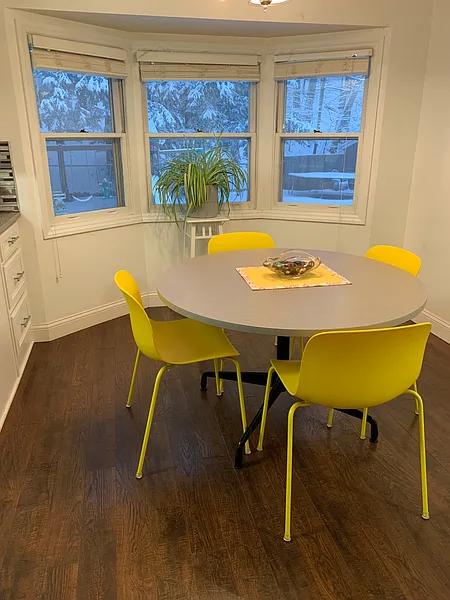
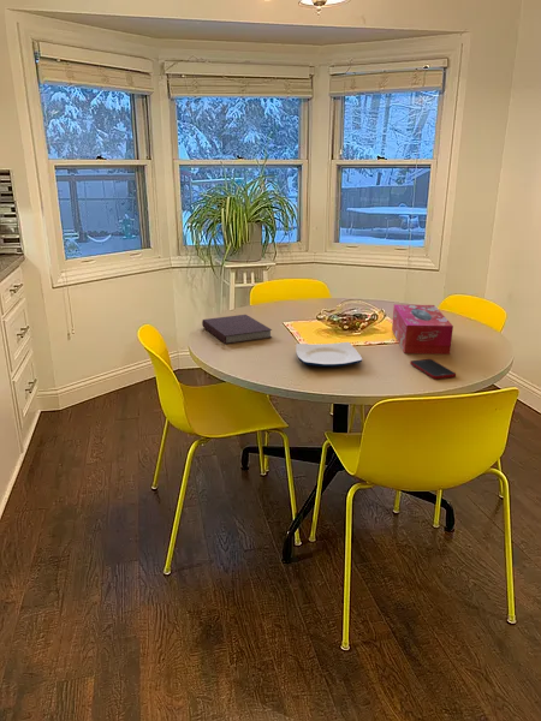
+ tissue box [391,303,454,356]
+ plate [295,341,363,368]
+ notebook [201,314,273,345]
+ cell phone [409,358,457,380]
